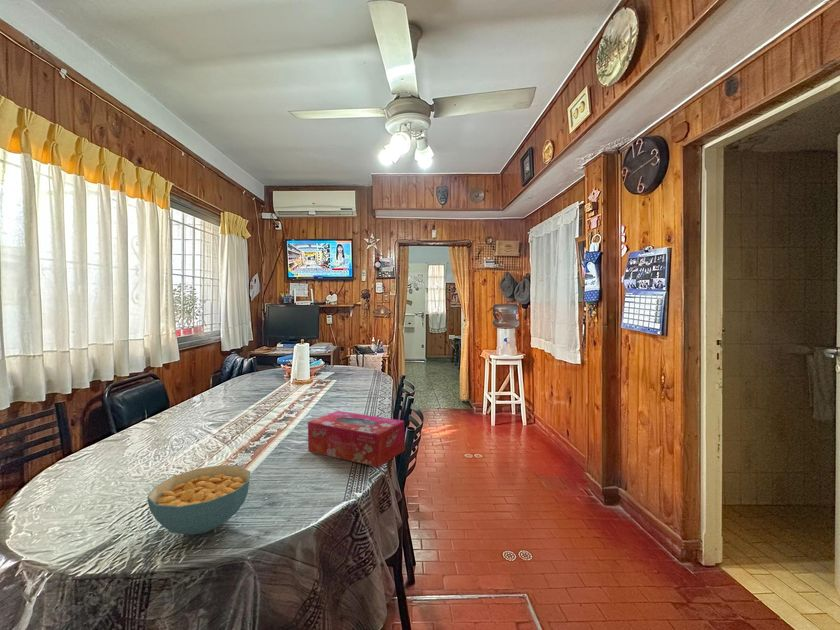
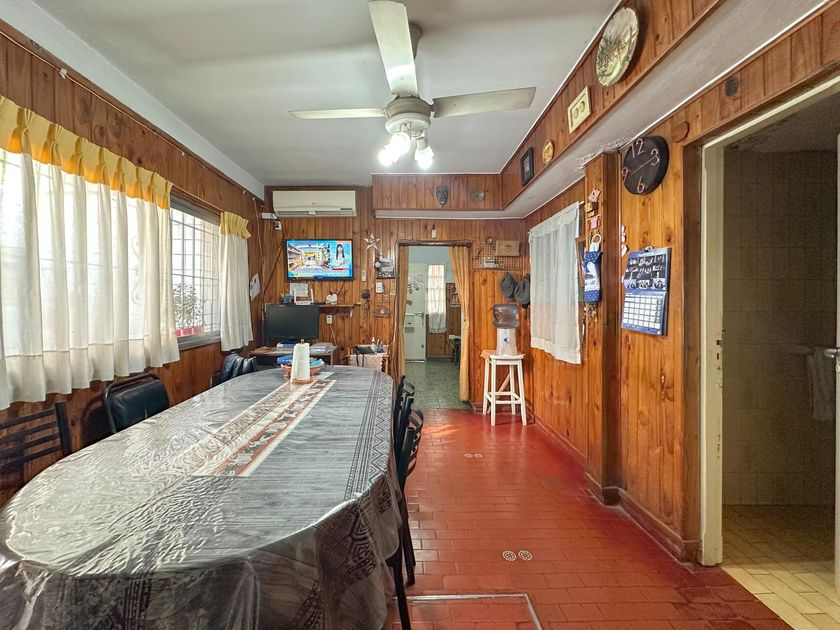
- tissue box [307,410,406,468]
- cereal bowl [146,464,251,536]
